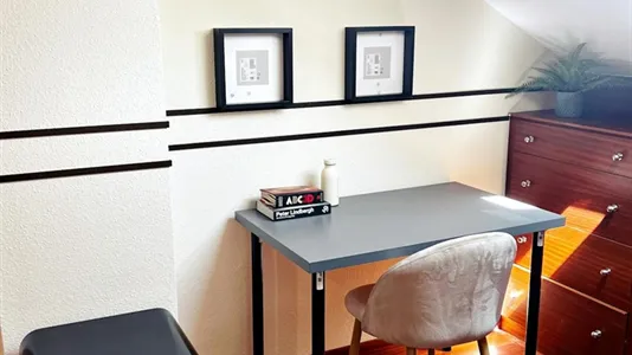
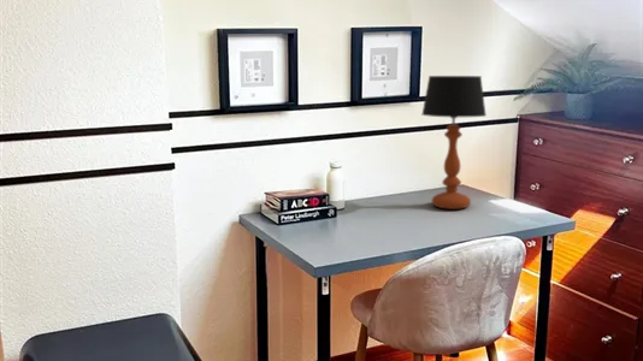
+ table lamp [421,75,488,211]
